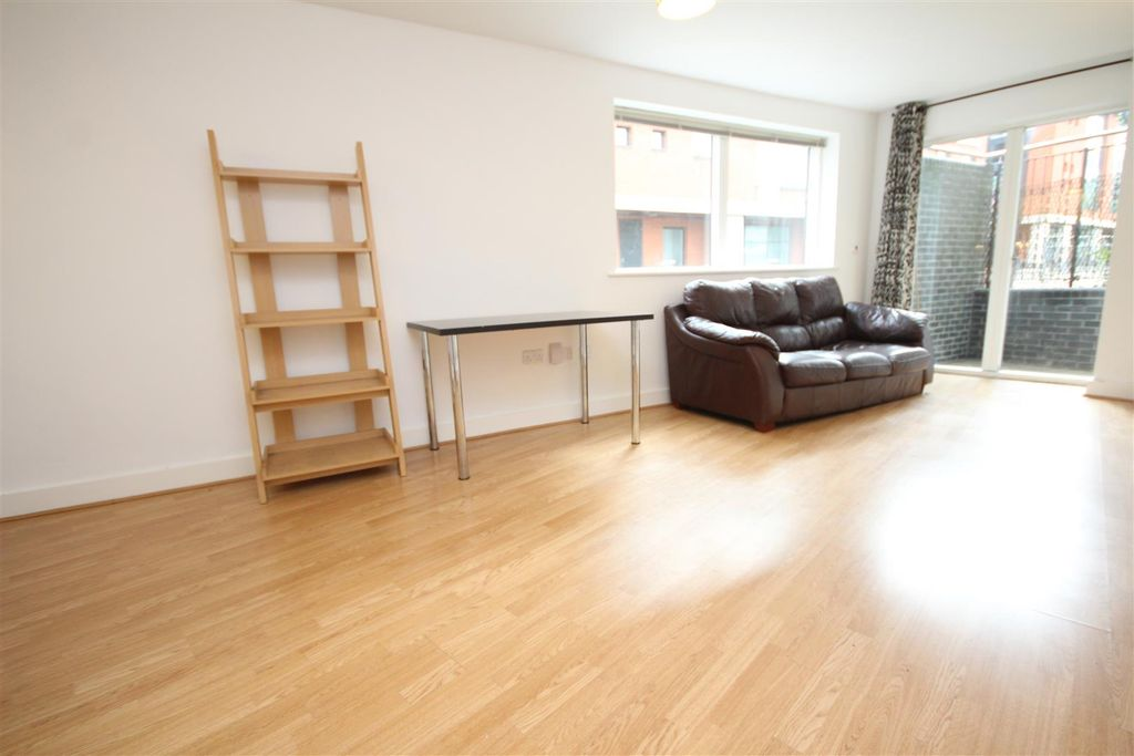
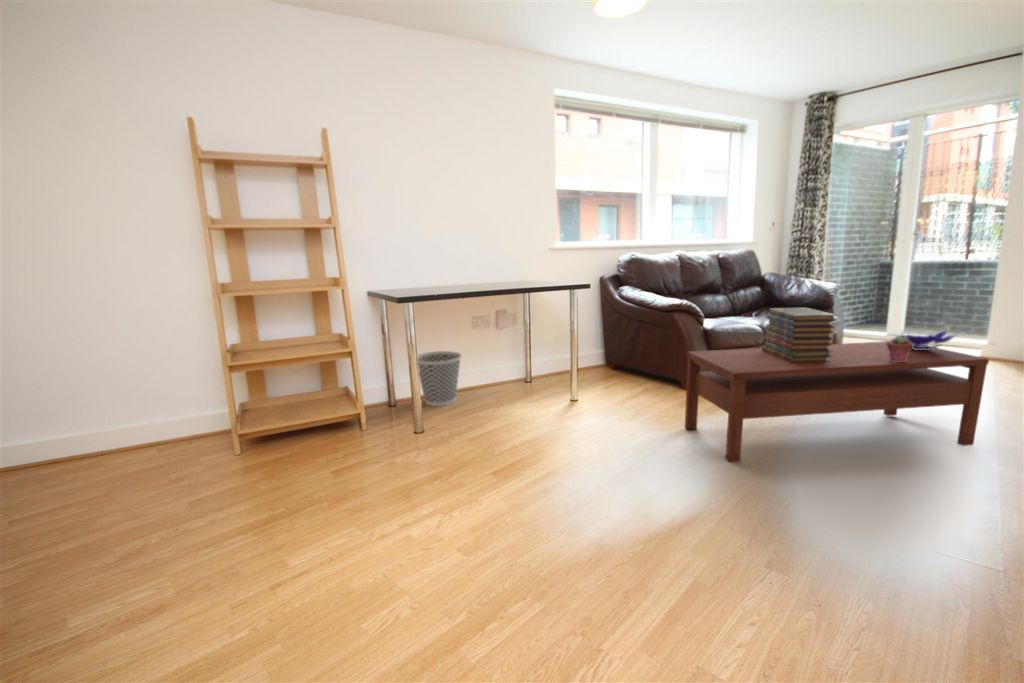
+ wastebasket [417,350,463,407]
+ decorative bowl [889,327,959,350]
+ coffee table [684,340,990,463]
+ book stack [761,307,838,363]
+ potted succulent [886,334,912,362]
